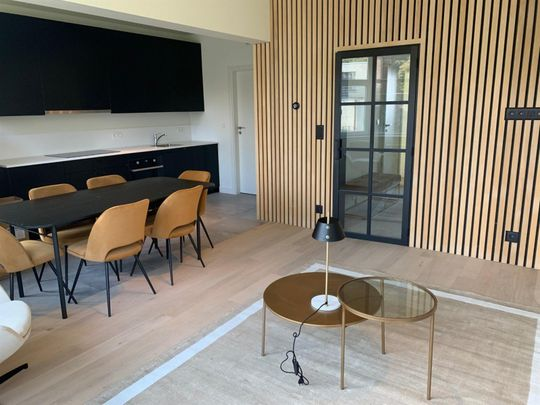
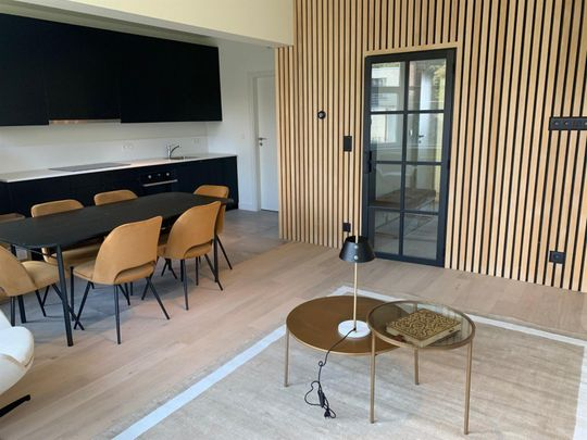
+ book [383,307,462,348]
